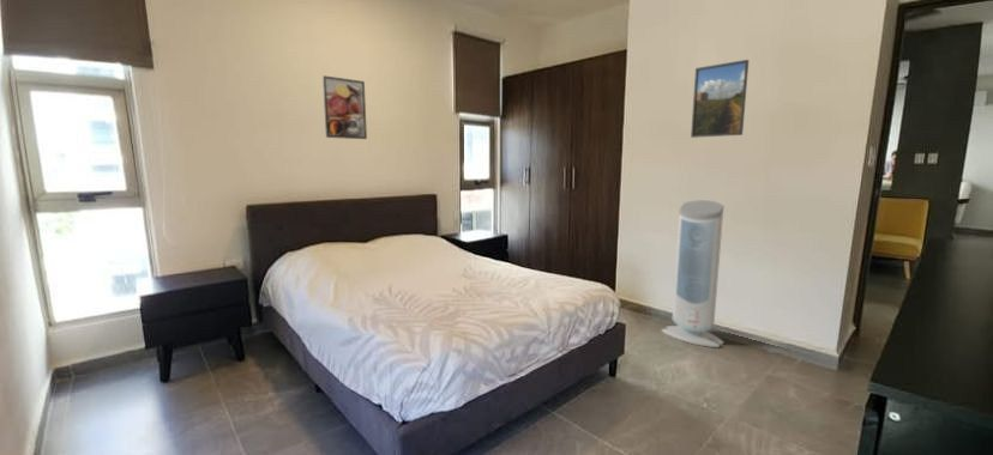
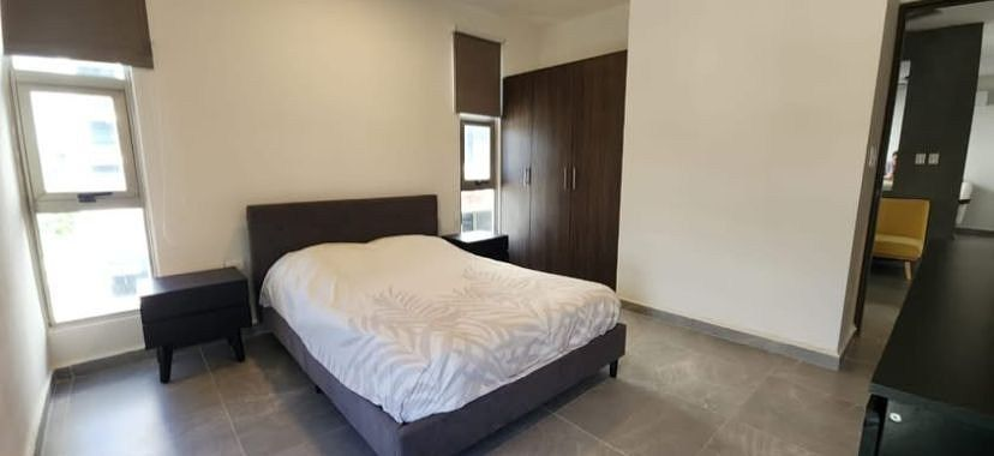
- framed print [690,59,750,139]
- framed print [321,74,368,140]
- air purifier [661,199,724,348]
